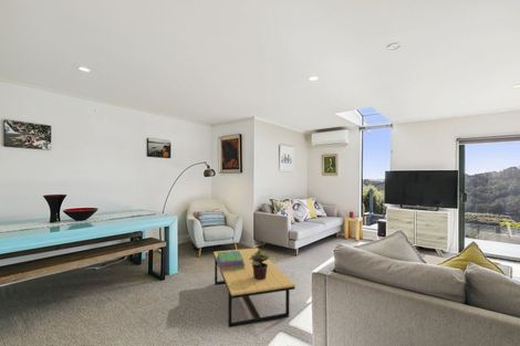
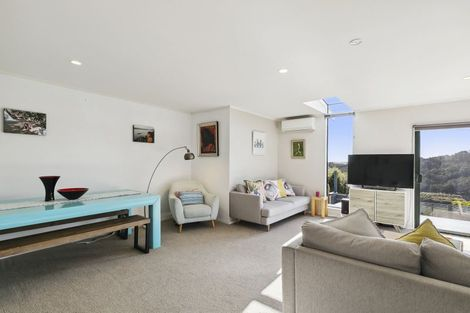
- coffee table [212,247,295,328]
- potted plant [249,249,270,280]
- stack of books [217,251,246,272]
